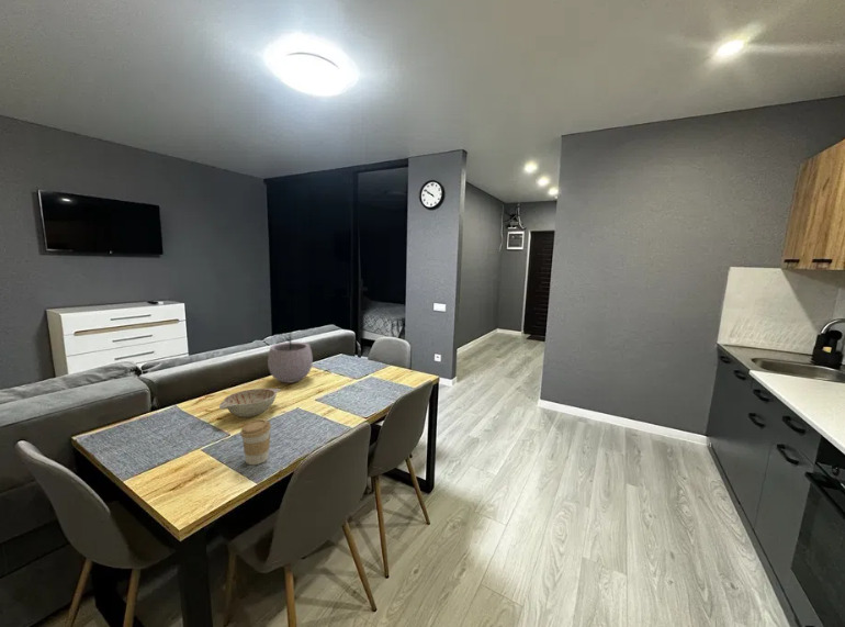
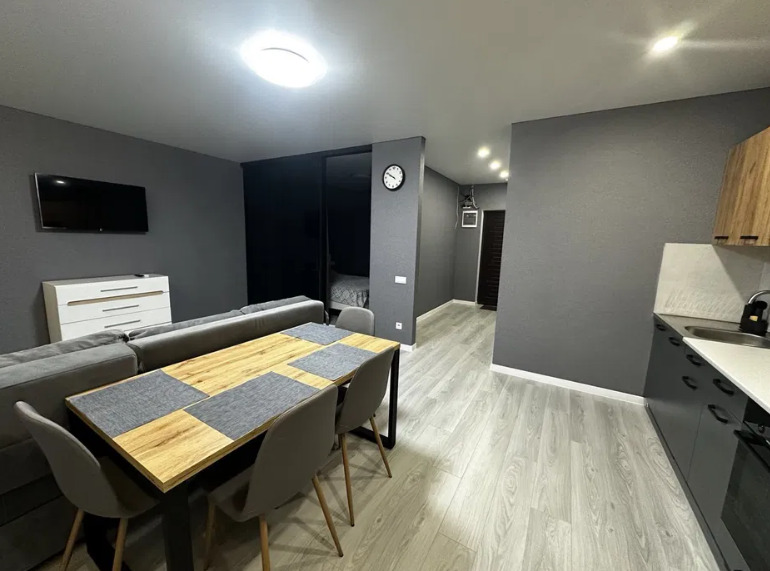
- coffee cup [239,418,272,466]
- decorative bowl [218,388,281,418]
- plant pot [267,329,314,384]
